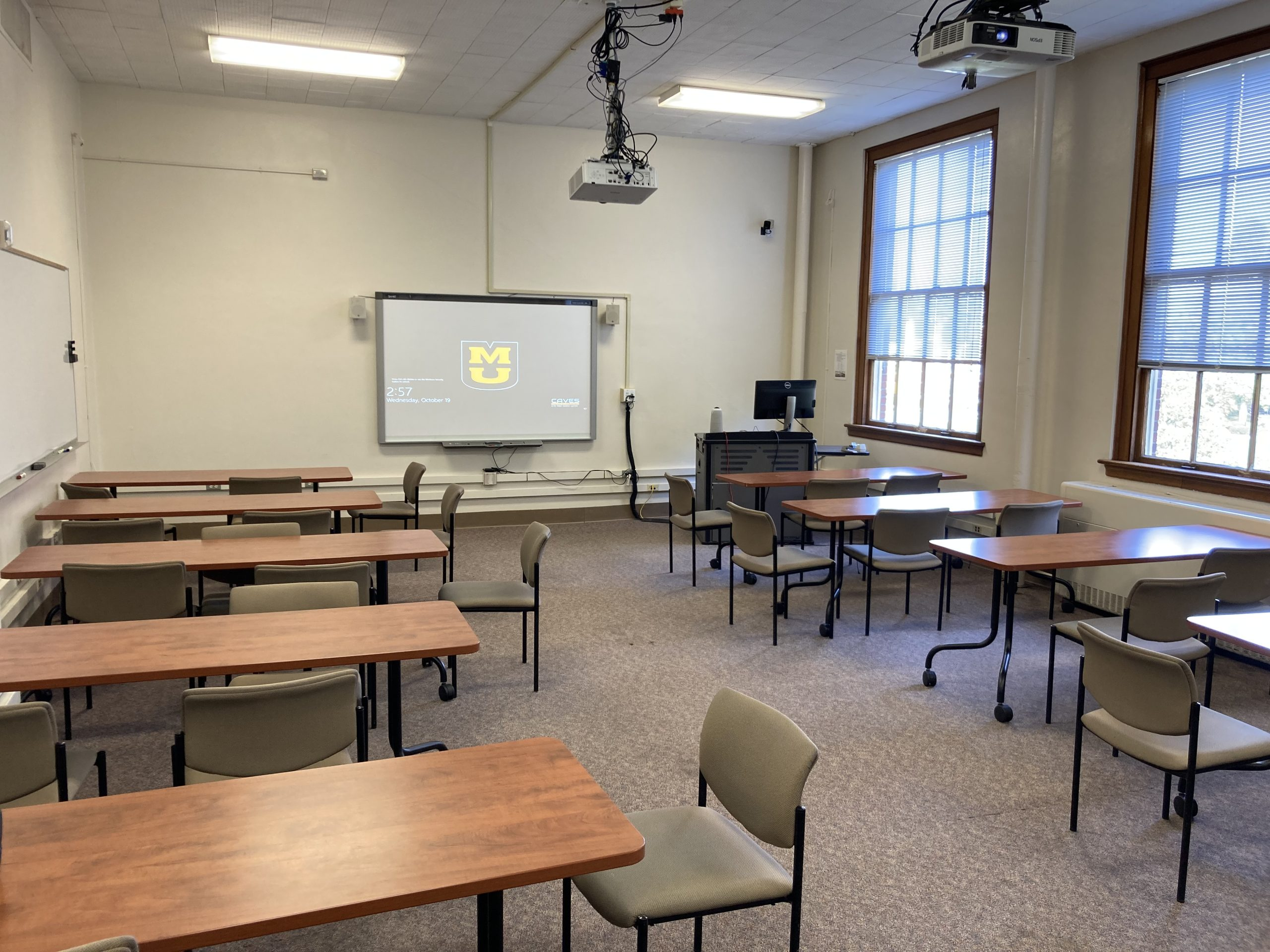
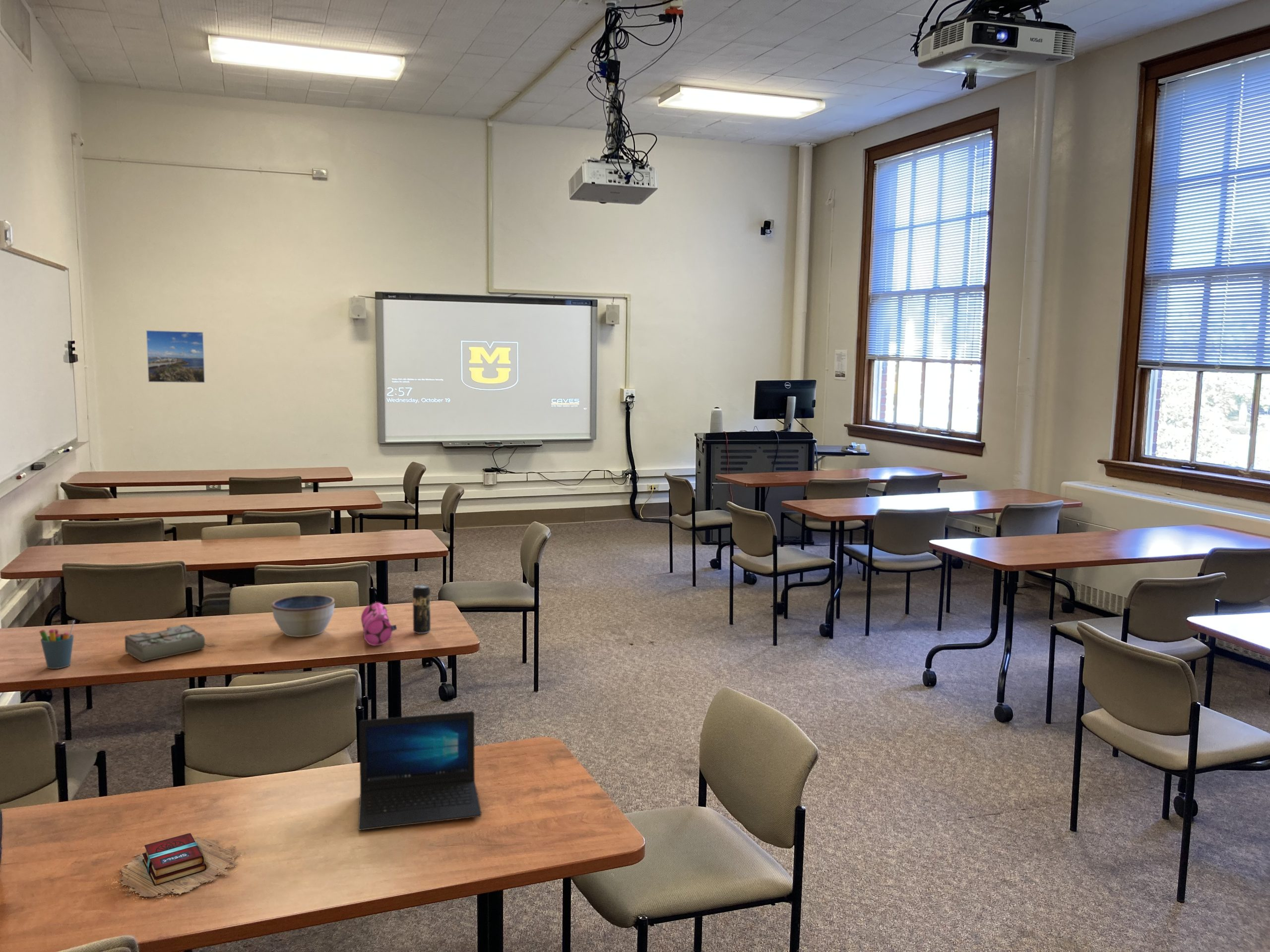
+ bowl [271,594,335,637]
+ pen holder [39,620,75,669]
+ laptop [358,711,482,831]
+ pencil case [361,602,397,647]
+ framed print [145,330,206,383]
+ beverage can [412,583,431,634]
+ book [99,833,242,904]
+ diary [125,624,218,662]
